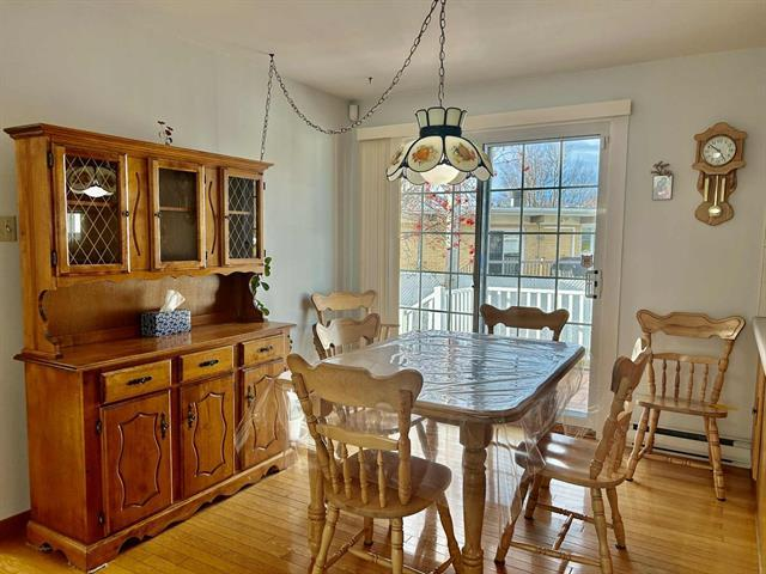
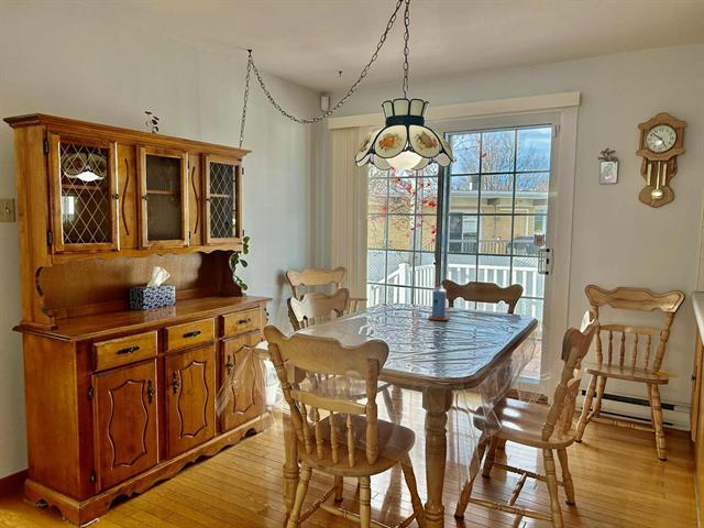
+ candle [428,284,451,321]
